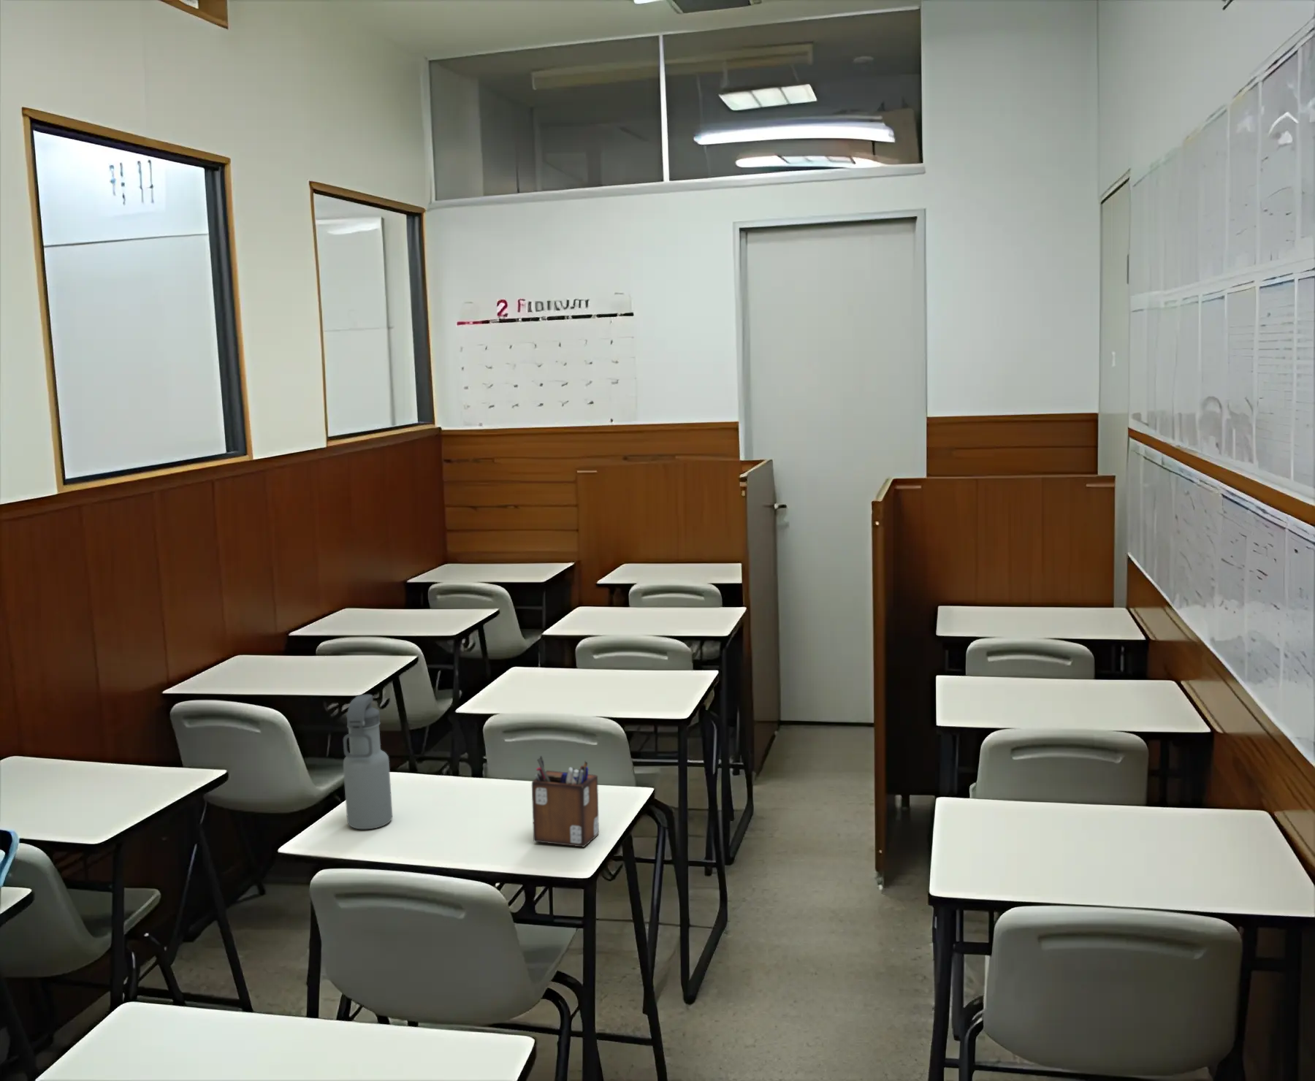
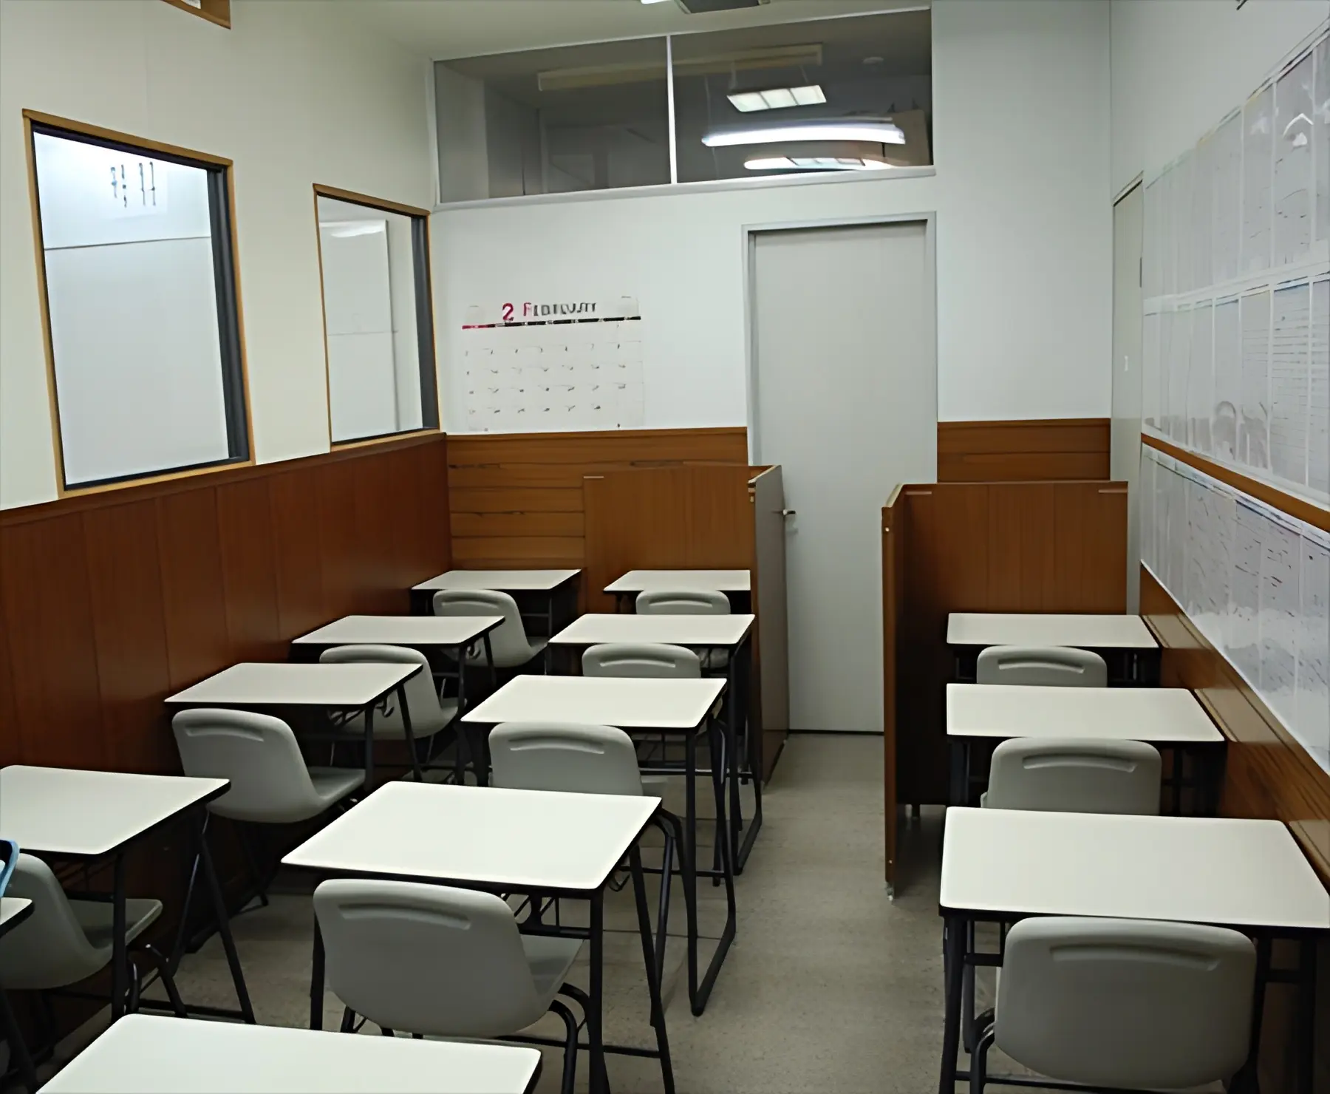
- water bottle [343,693,393,831]
- desk organizer [531,755,600,848]
